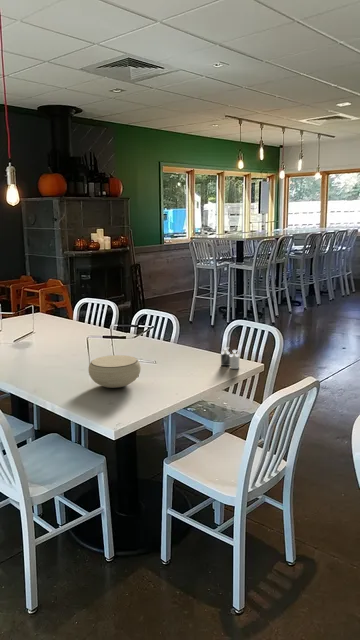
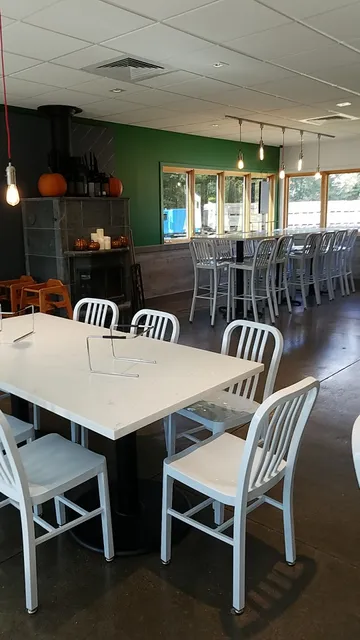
- bowl [87,354,142,389]
- candle [220,346,240,370]
